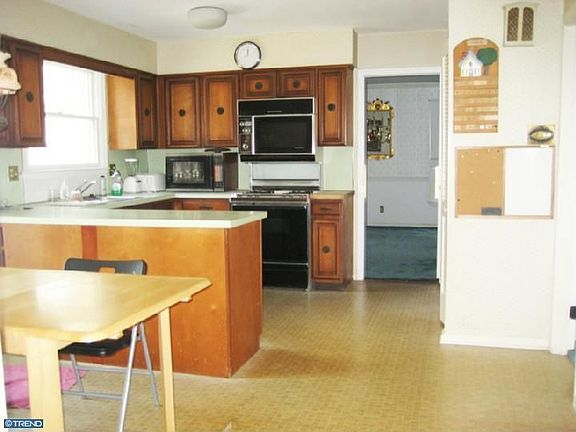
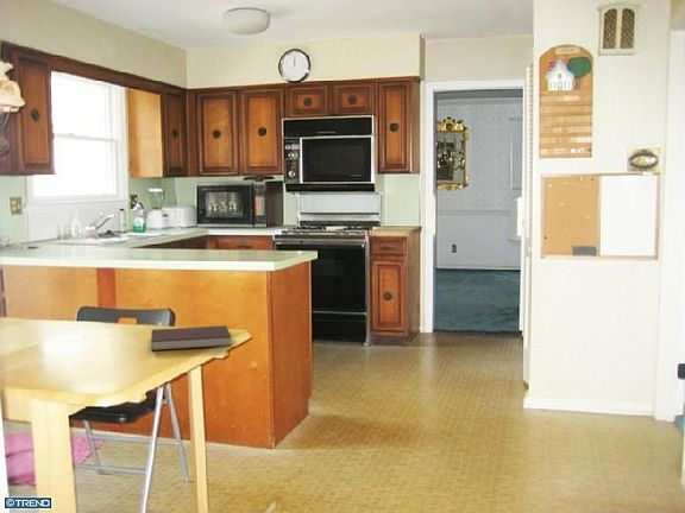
+ notebook [150,324,233,352]
